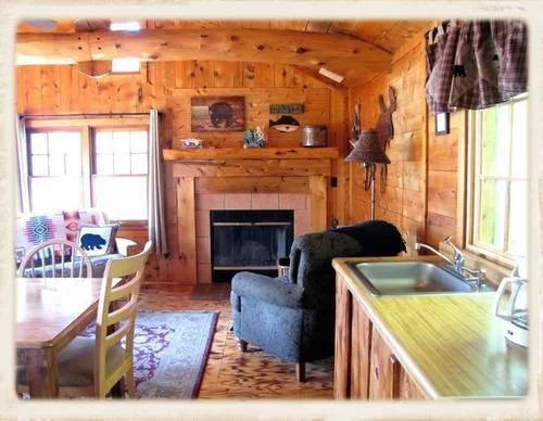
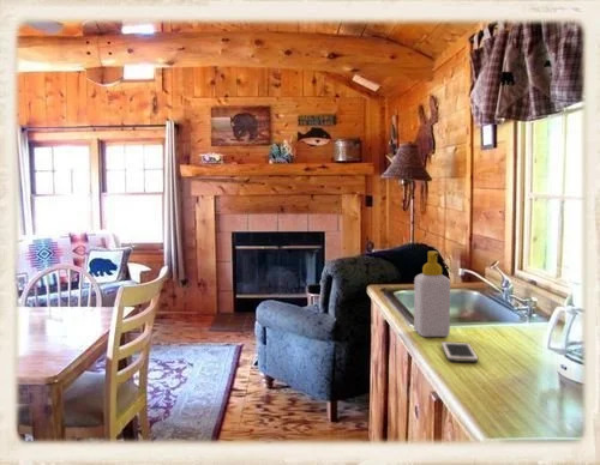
+ cell phone [440,340,480,363]
+ soap bottle [413,250,451,338]
